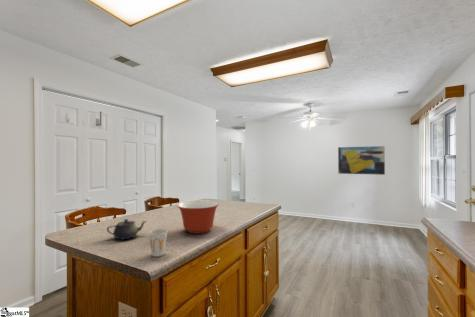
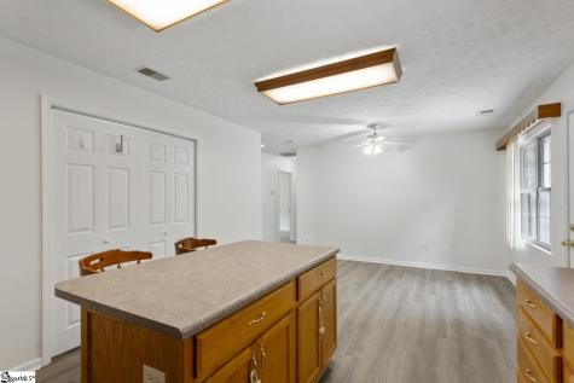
- cup [148,228,169,258]
- mixing bowl [176,199,220,234]
- teapot [106,218,147,241]
- wall art [337,145,386,176]
